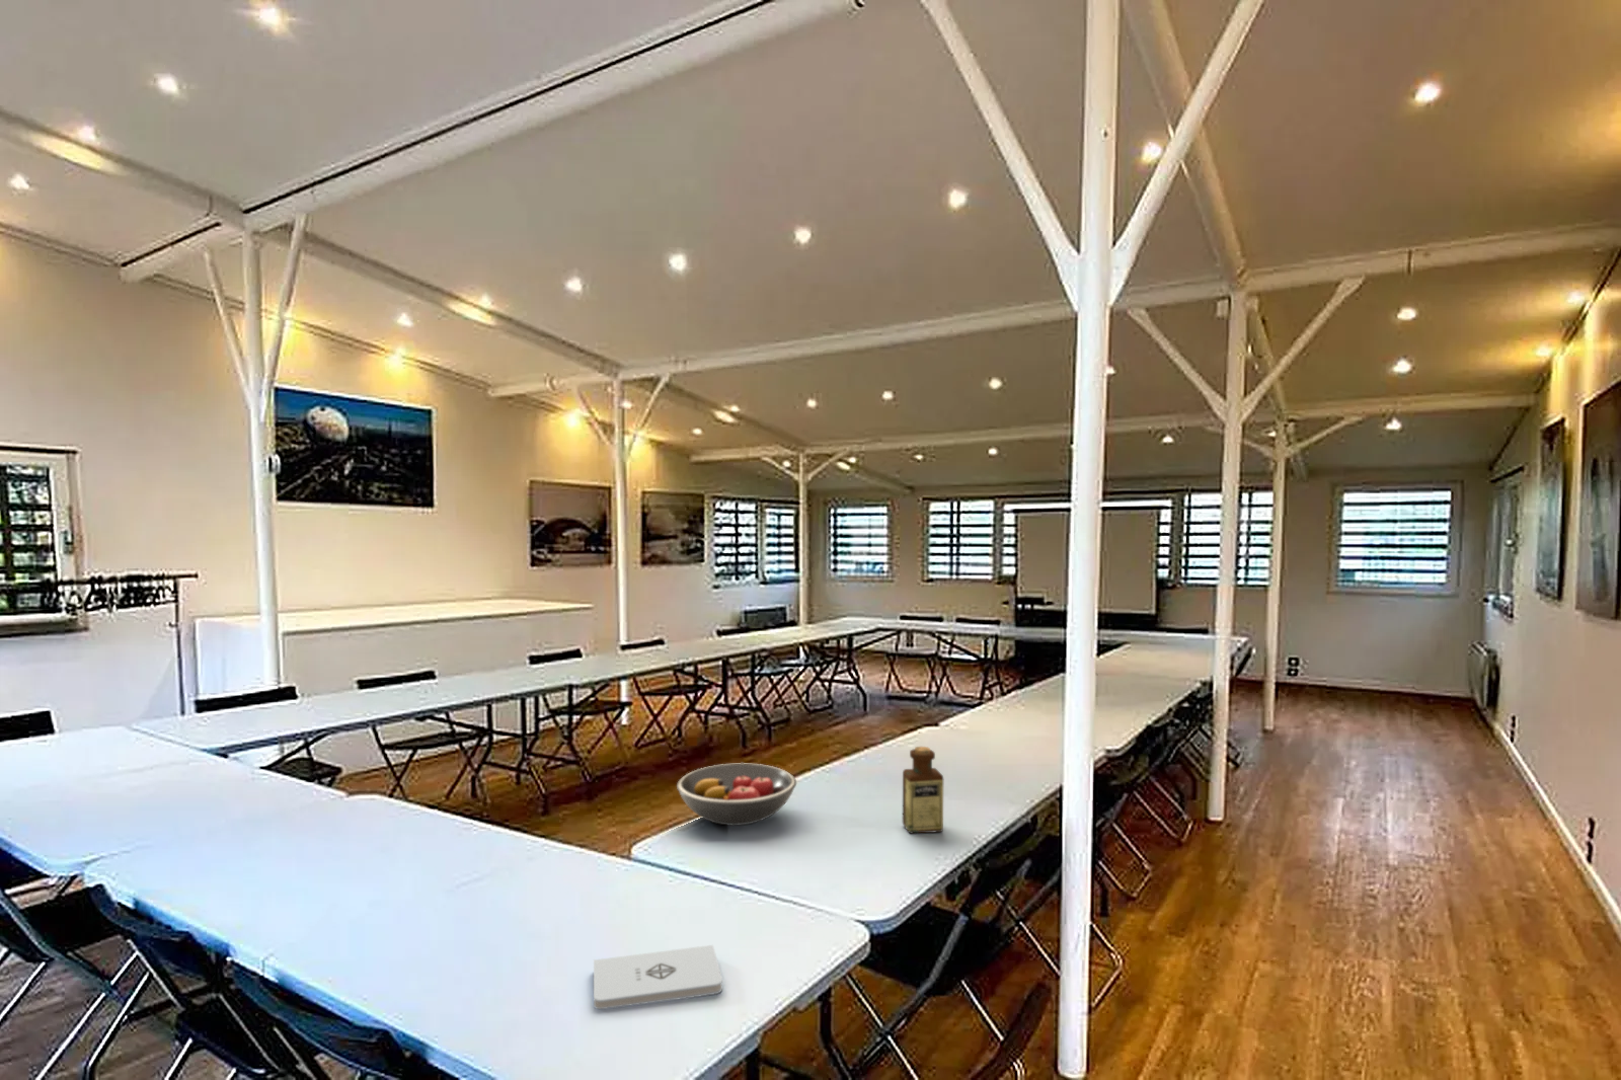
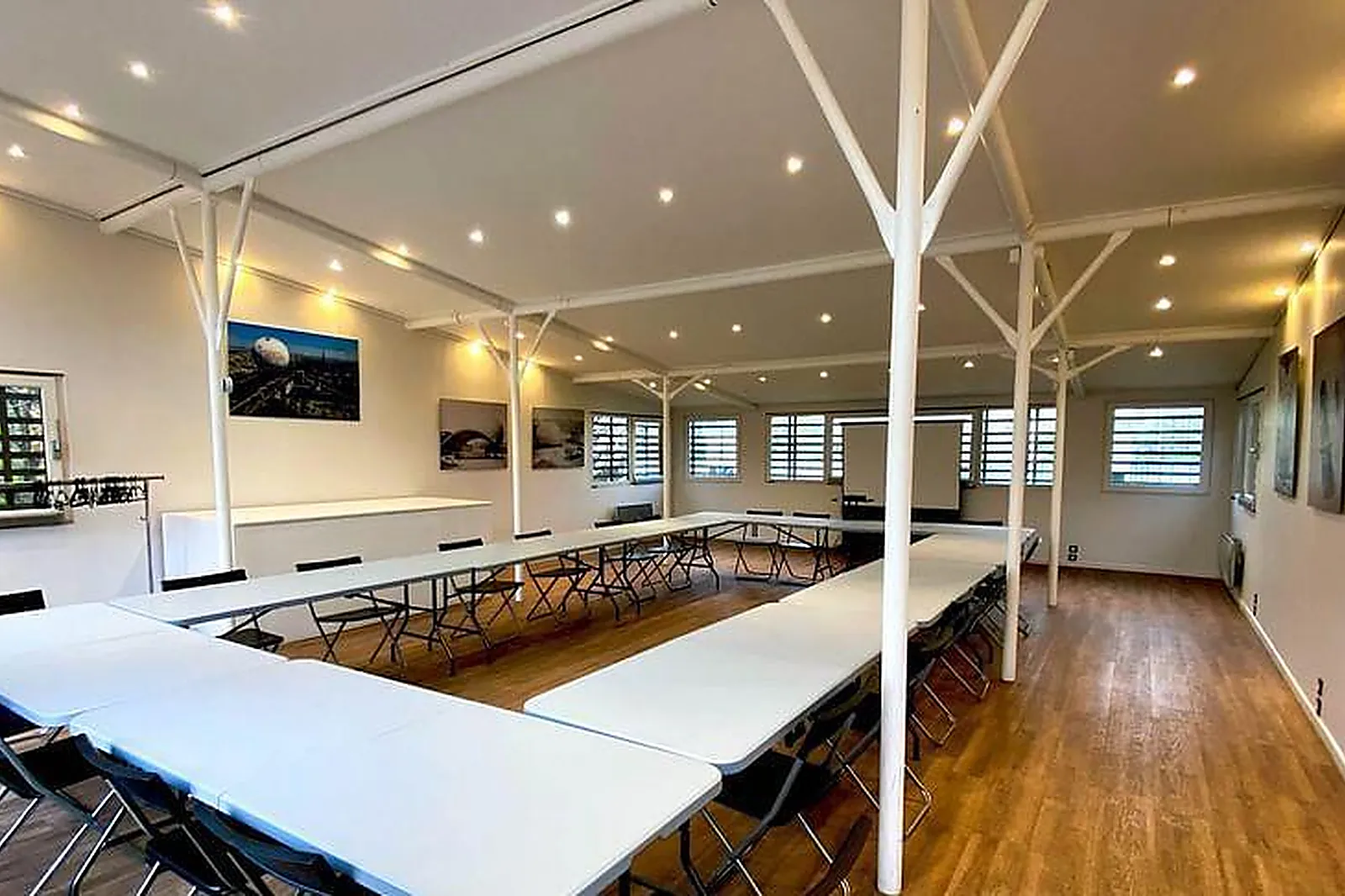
- fruit bowl [676,762,798,827]
- notepad [593,944,723,1010]
- bottle [901,746,944,835]
